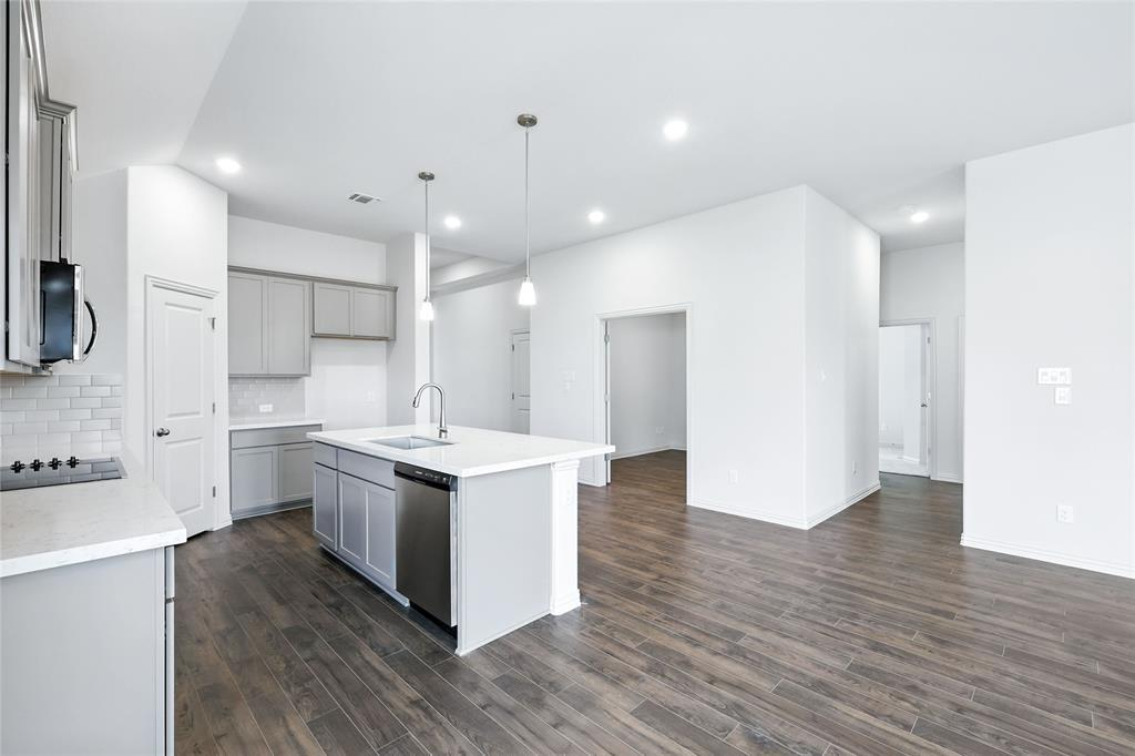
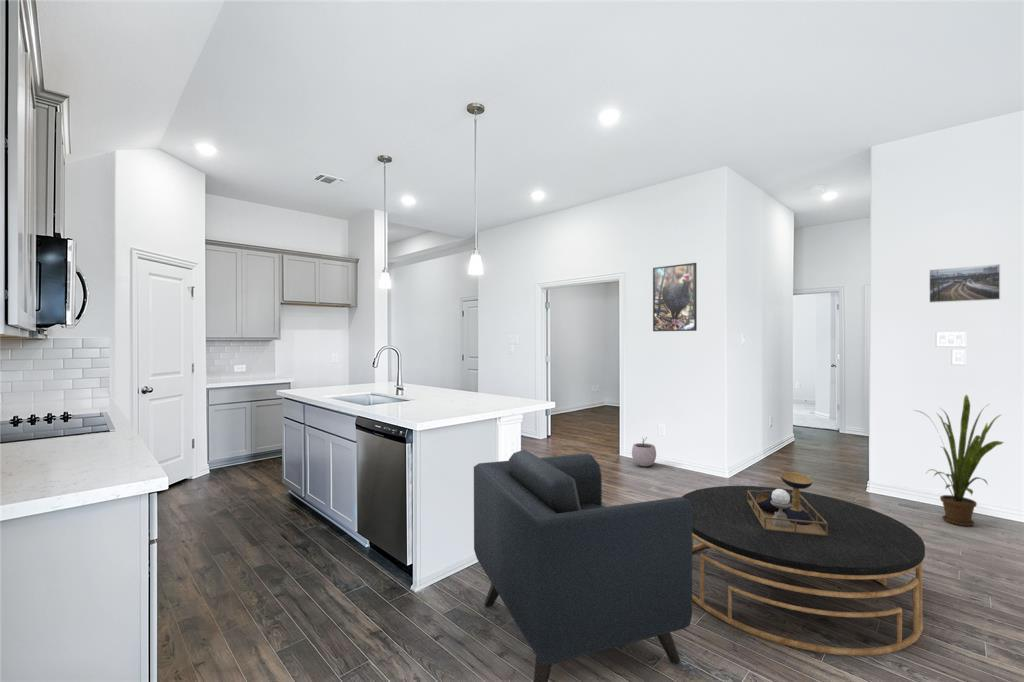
+ coffee table [681,471,926,657]
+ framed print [928,263,1001,304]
+ armchair [473,449,693,682]
+ house plant [914,394,1005,527]
+ plant pot [631,436,657,467]
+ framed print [652,262,698,332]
